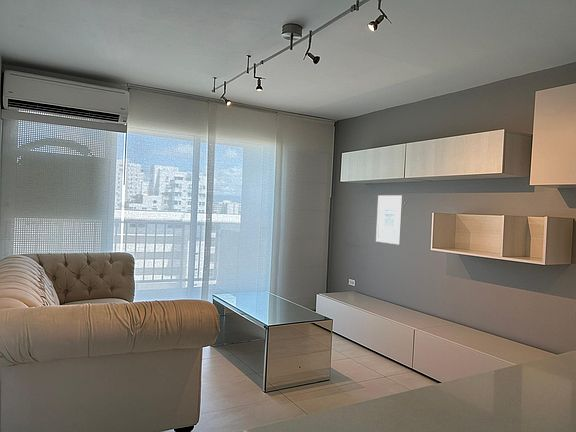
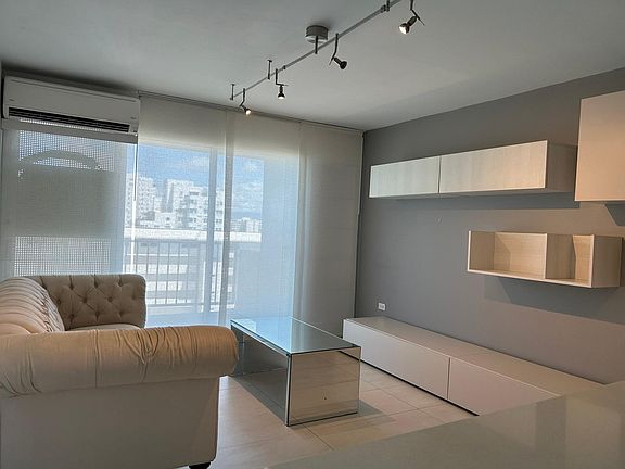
- wall art [375,195,403,246]
